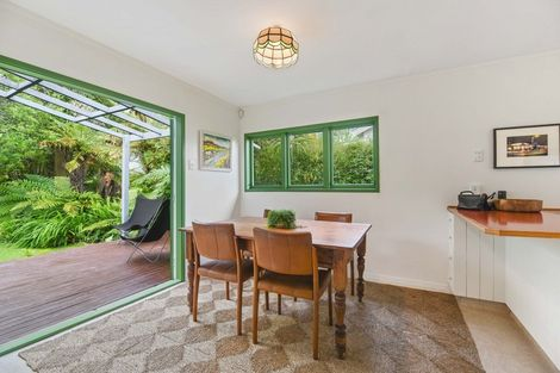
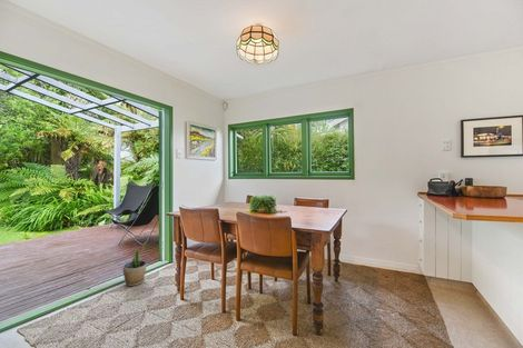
+ potted plant [121,242,148,287]
